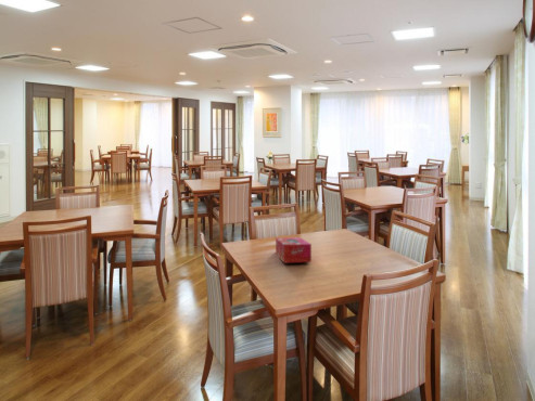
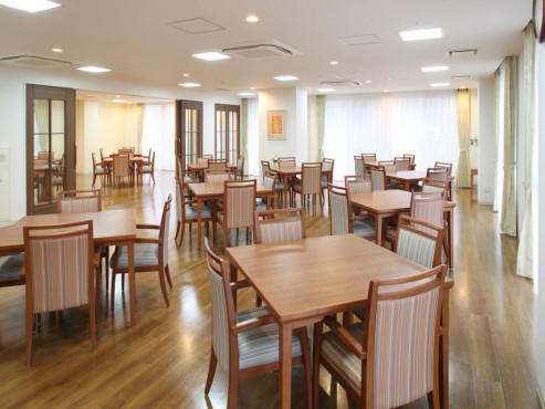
- tissue box [275,236,313,263]
